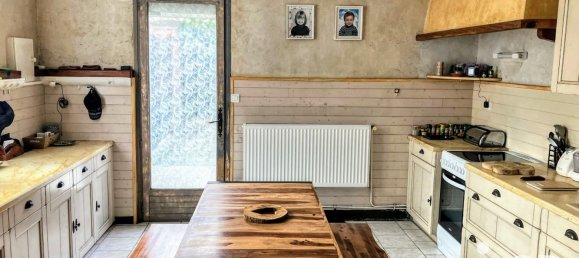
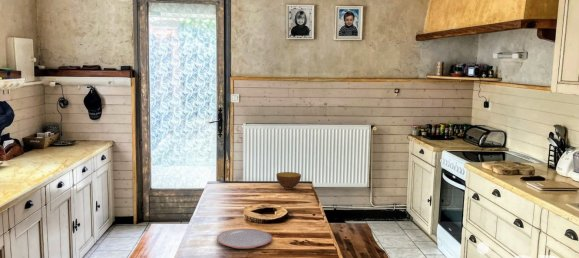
+ plate [216,228,273,250]
+ bowl [275,171,302,190]
